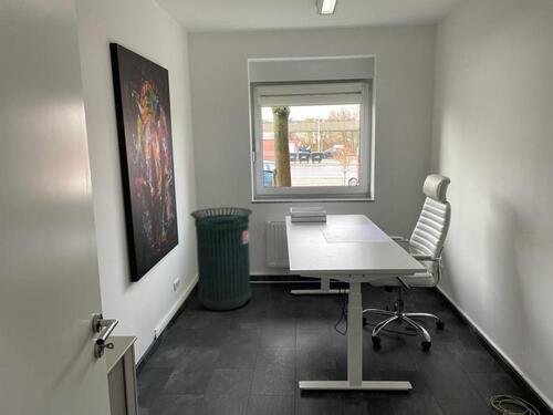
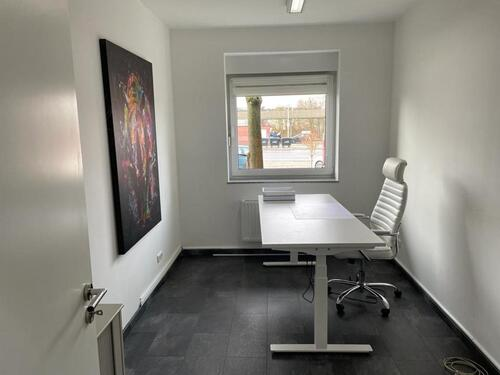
- trash can [189,207,253,311]
